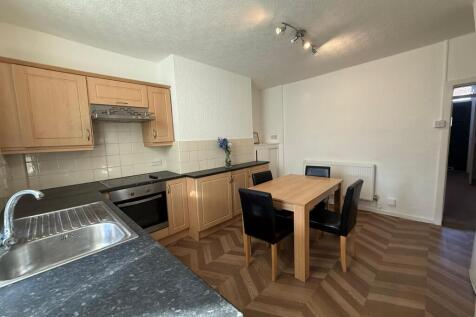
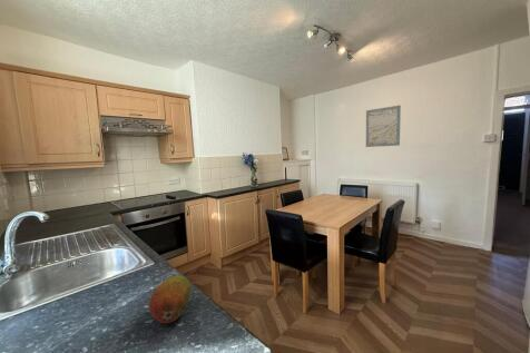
+ fruit [148,275,193,324]
+ wall art [365,105,402,148]
